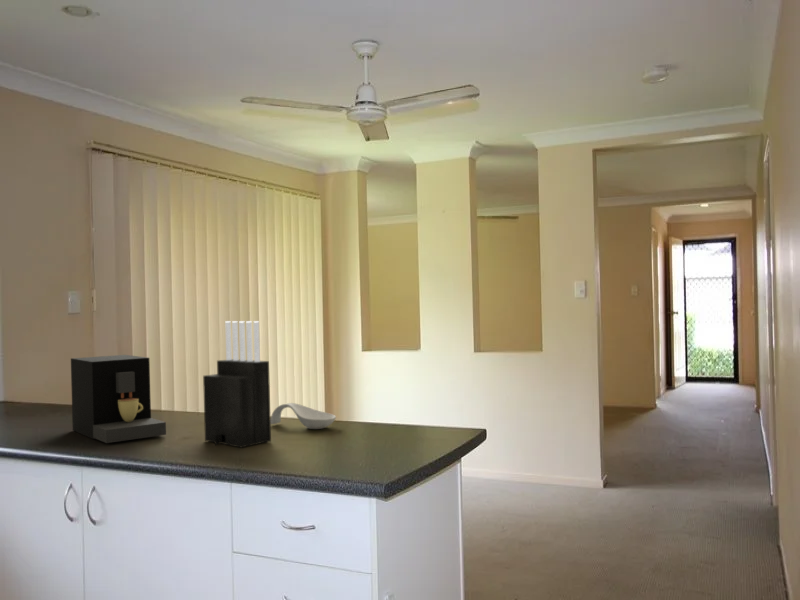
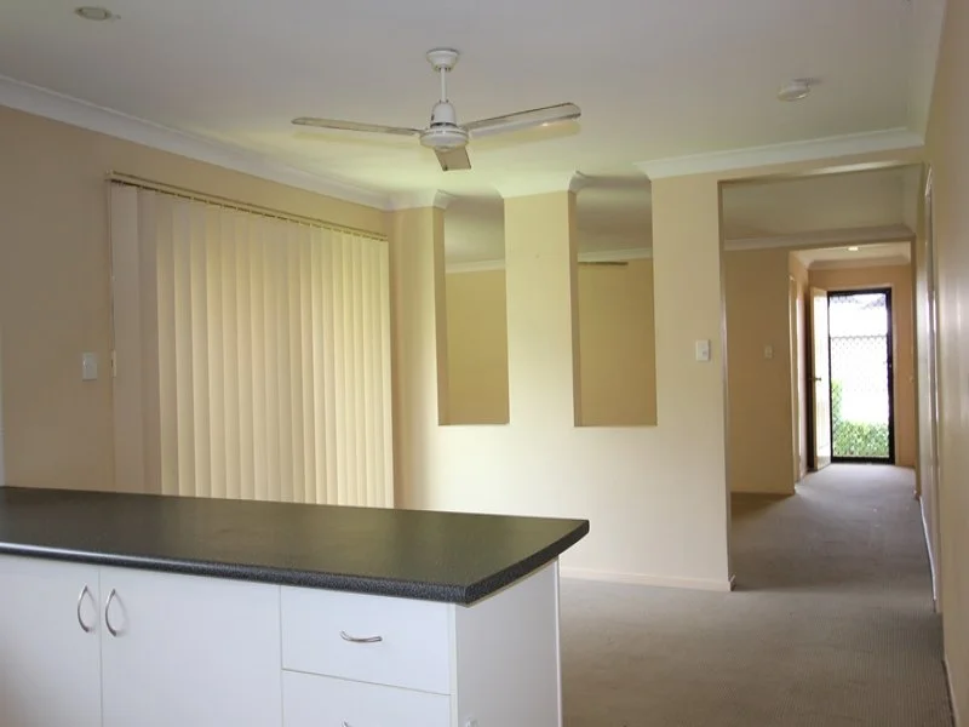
- knife block [202,320,272,449]
- coffee maker [70,354,167,444]
- spoon rest [270,402,337,430]
